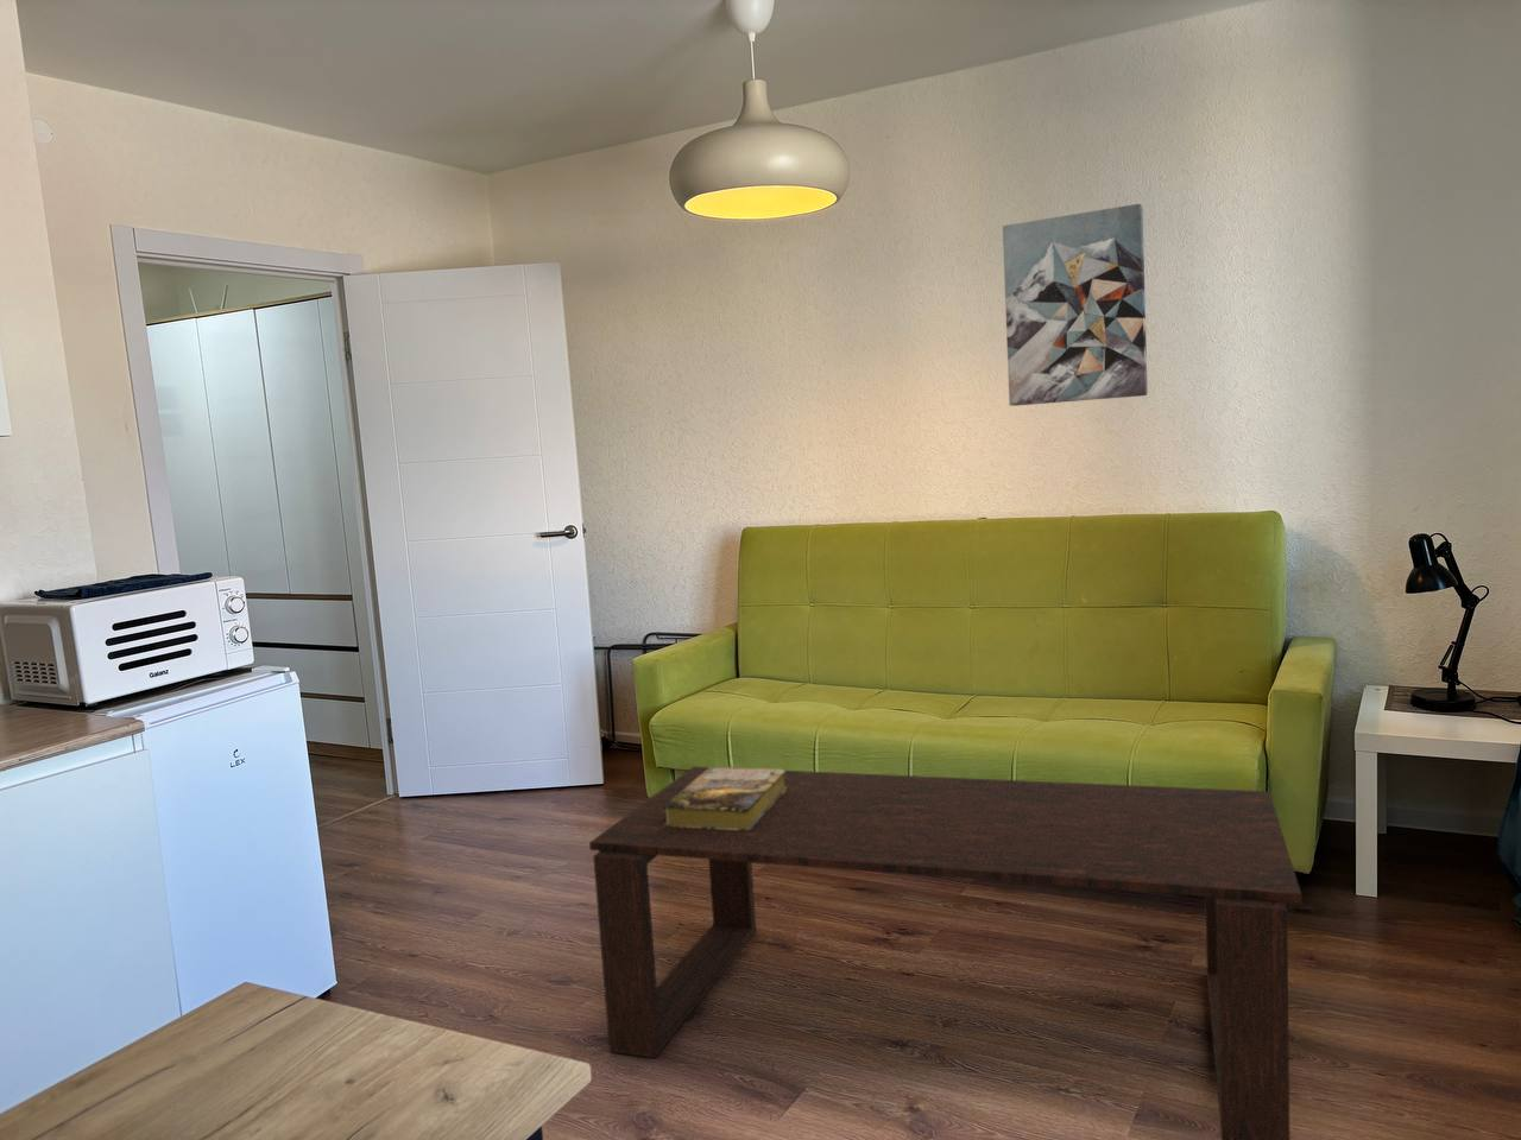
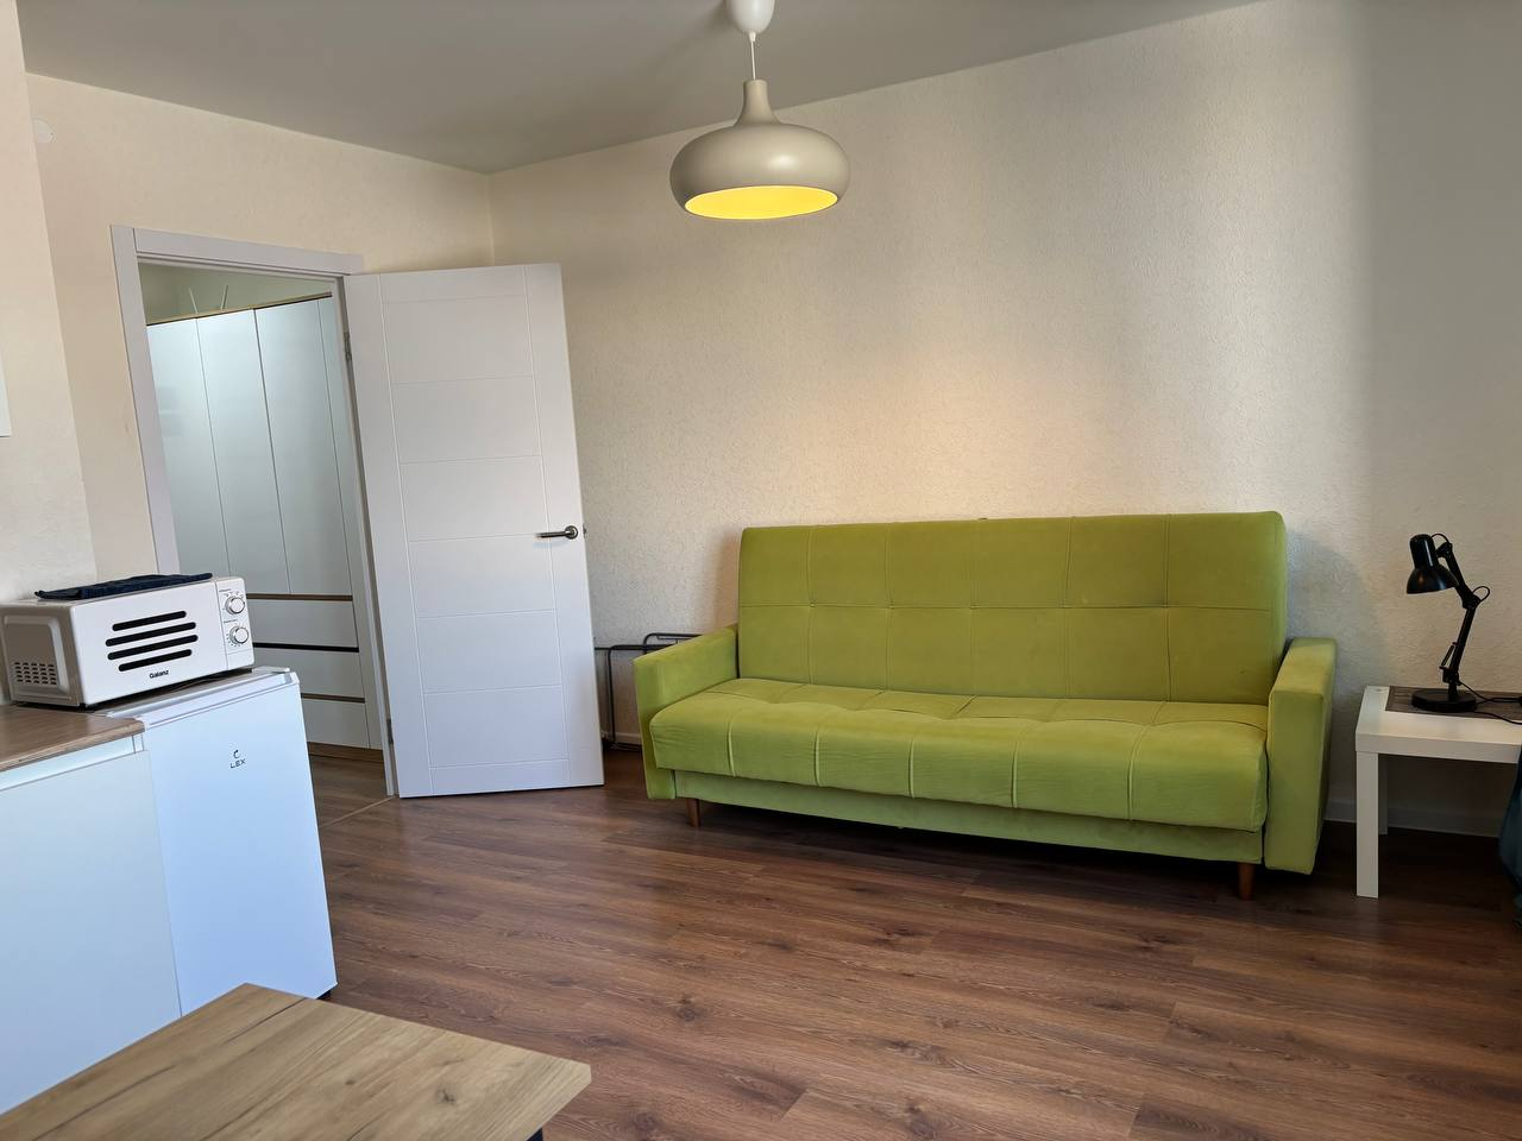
- book [663,766,788,831]
- coffee table [588,765,1302,1140]
- wall art [1001,204,1149,407]
